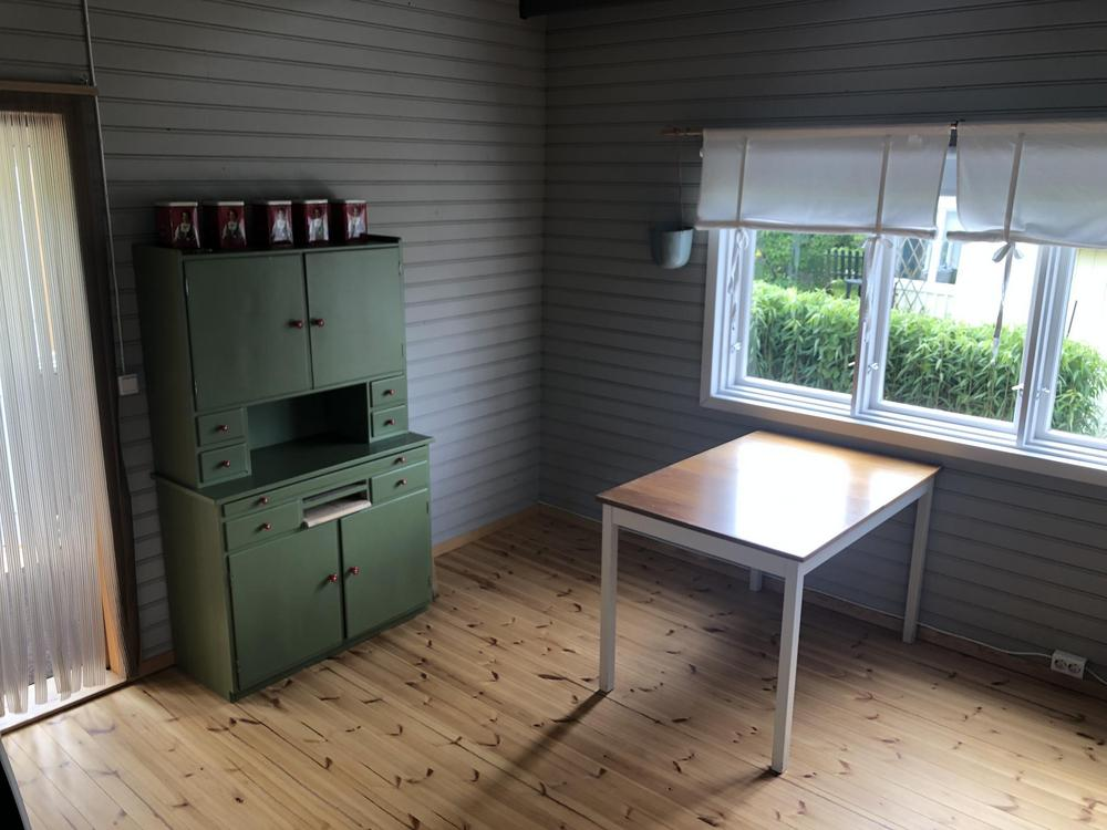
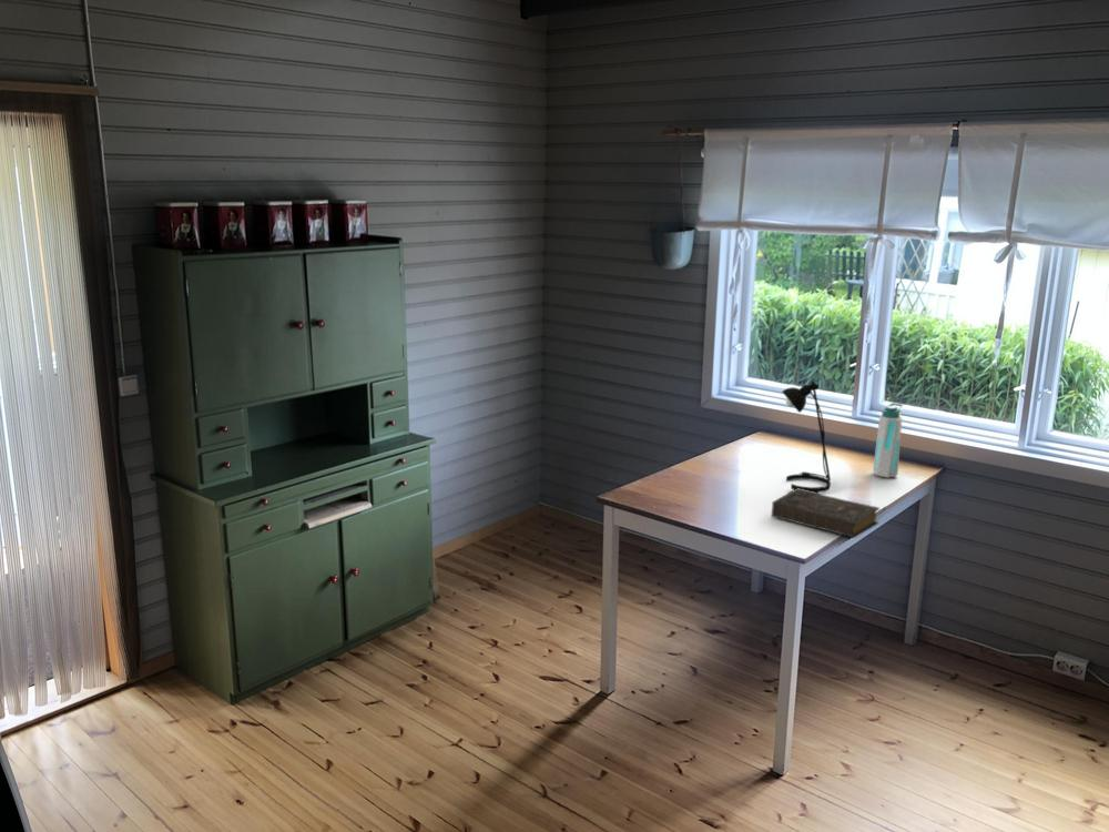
+ book [770,488,881,539]
+ water bottle [872,402,905,479]
+ desk lamp [781,379,832,494]
